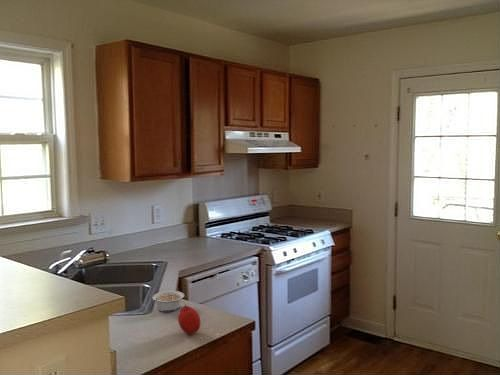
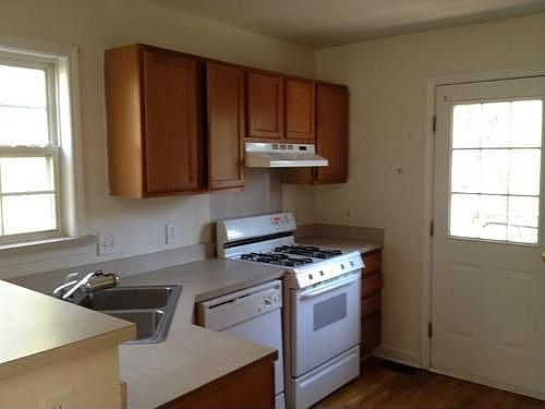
- fruit [177,304,201,335]
- legume [150,290,185,313]
